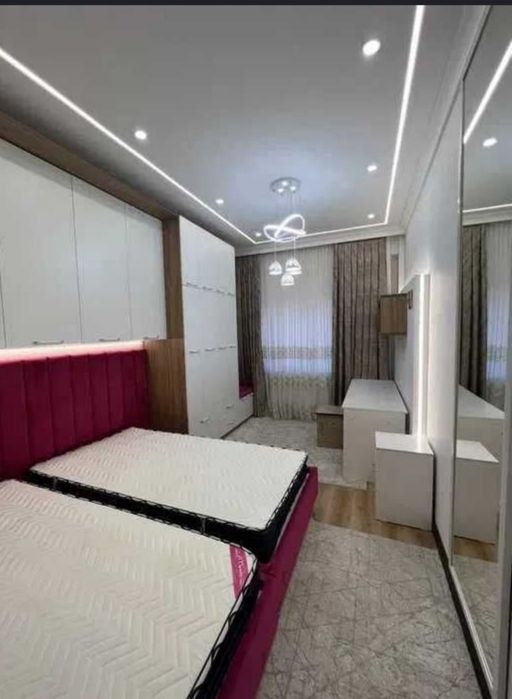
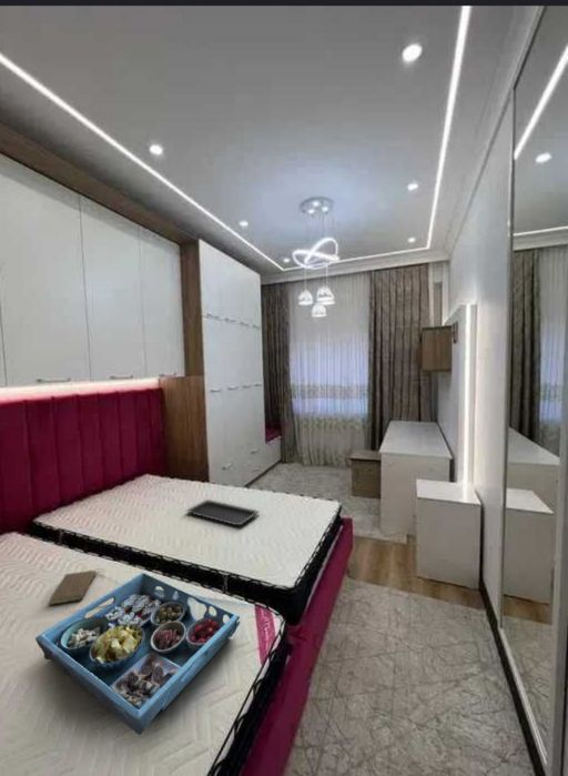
+ serving tray [34,572,242,736]
+ book [48,567,106,606]
+ serving tray [185,498,261,526]
